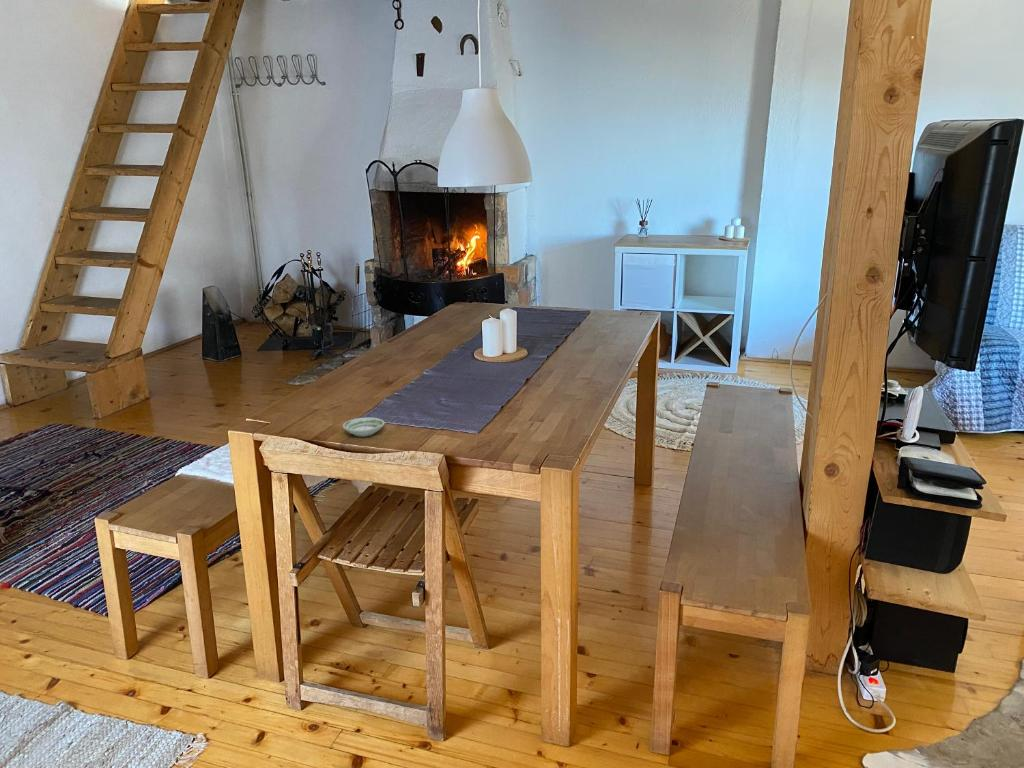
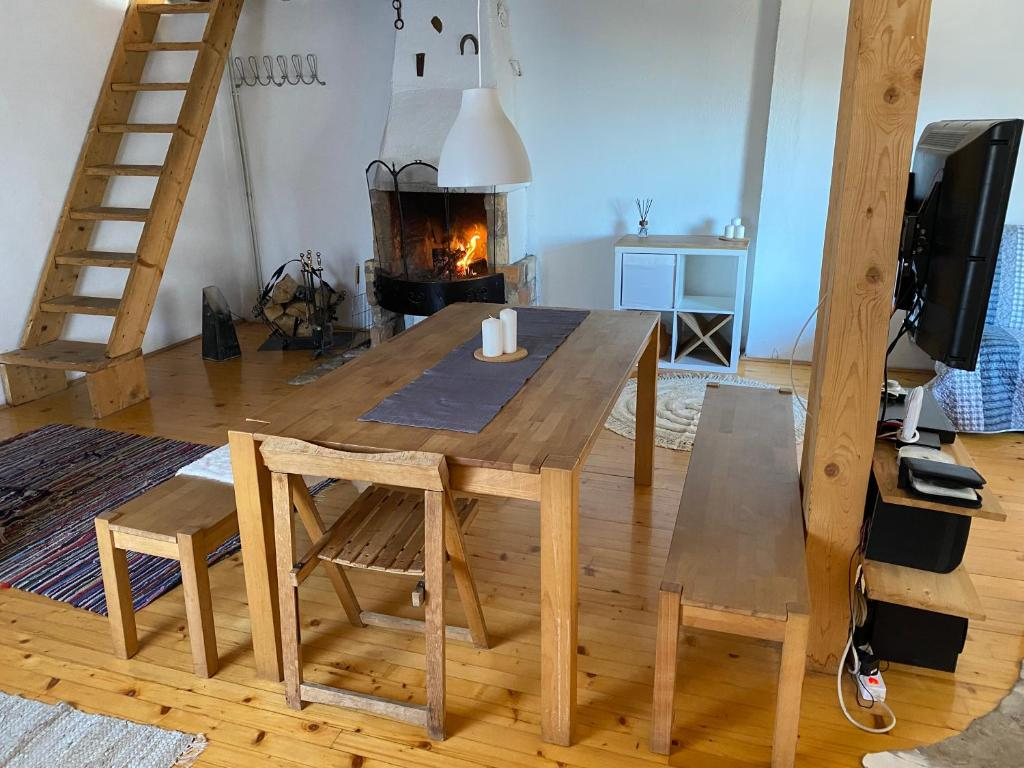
- saucer [342,417,386,437]
